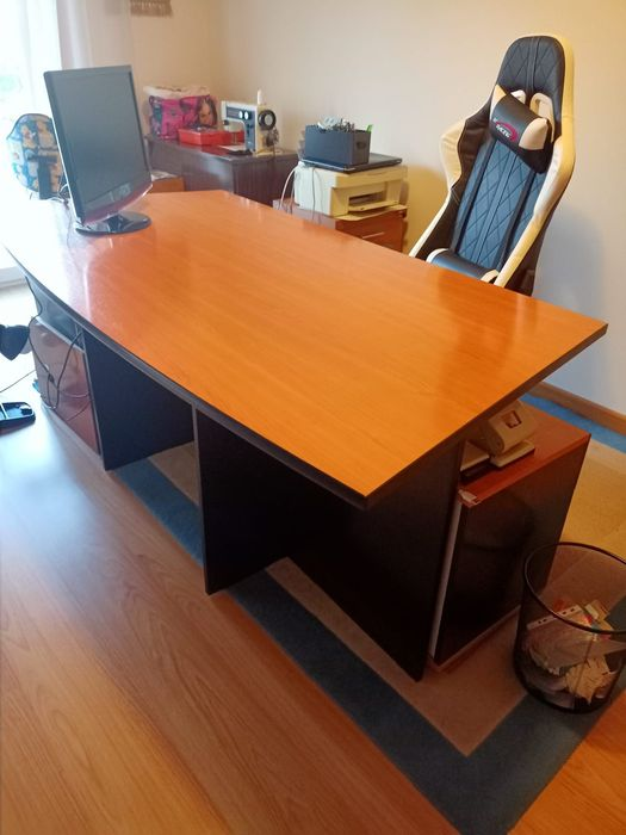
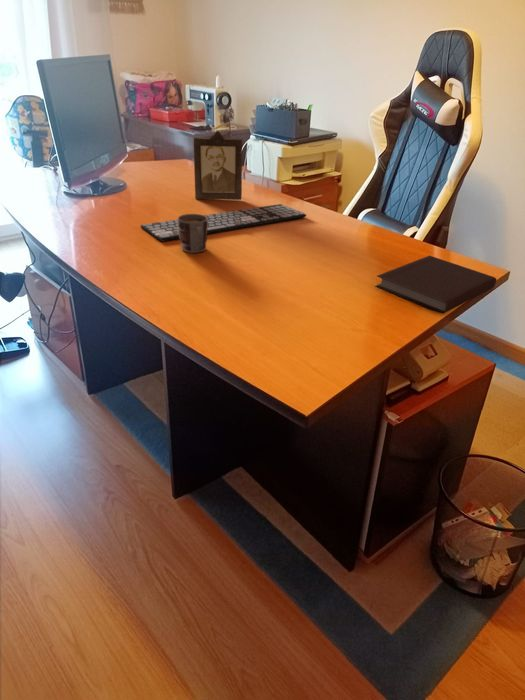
+ keyboard [140,203,307,243]
+ notebook [374,255,497,315]
+ mug [177,213,208,254]
+ photo frame [193,130,243,201]
